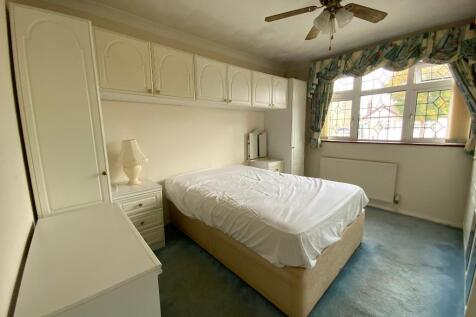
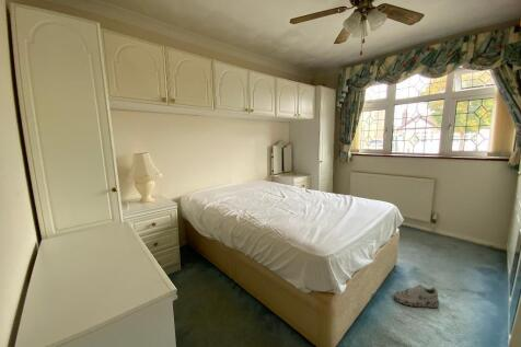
+ shoe [393,284,440,309]
